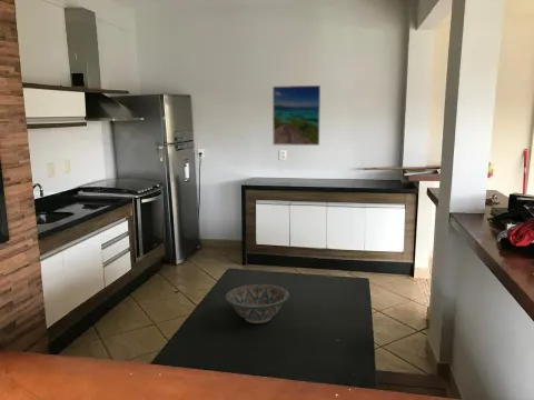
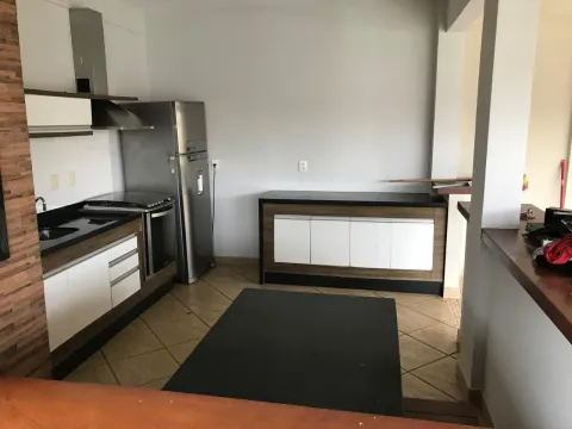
- decorative bowl [225,283,290,324]
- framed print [271,84,322,147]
